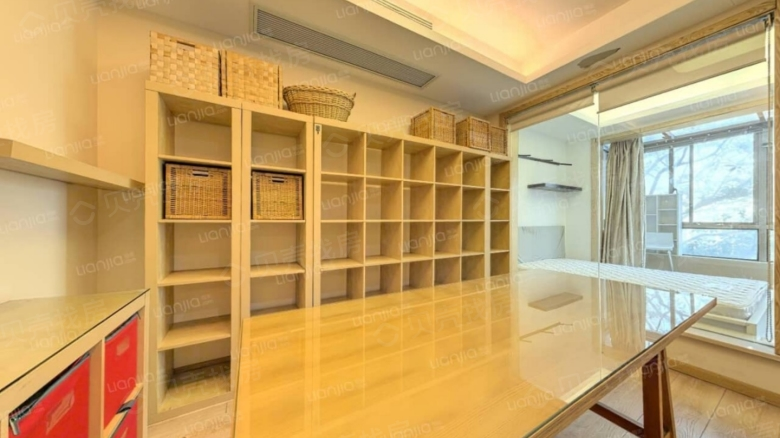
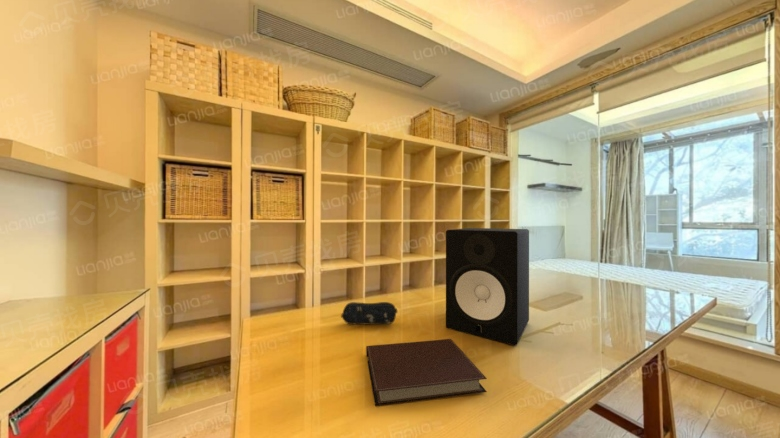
+ notebook [365,338,488,407]
+ speaker [445,227,530,346]
+ pencil case [340,301,398,325]
